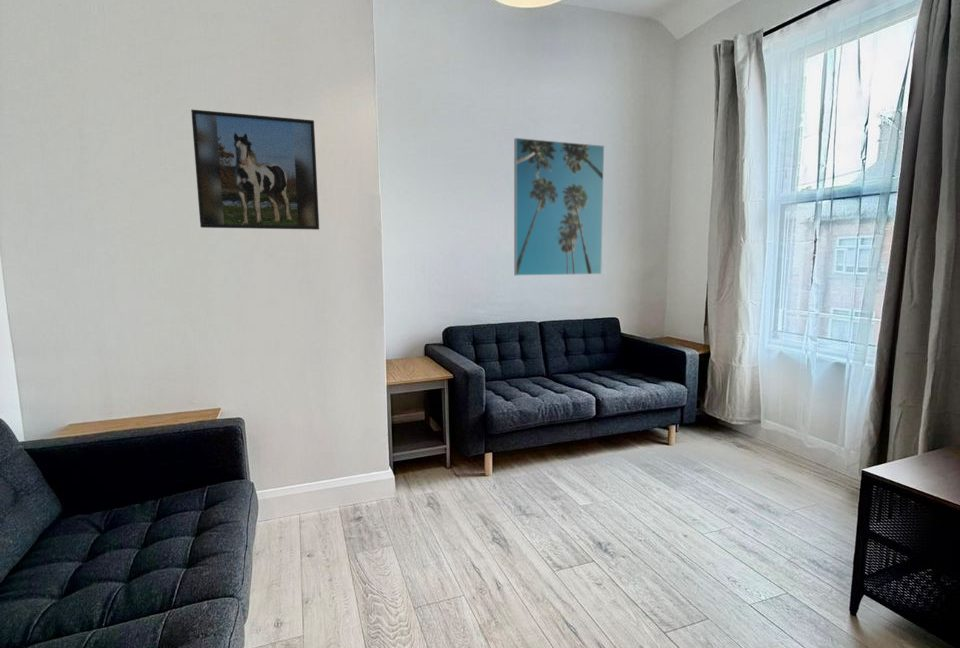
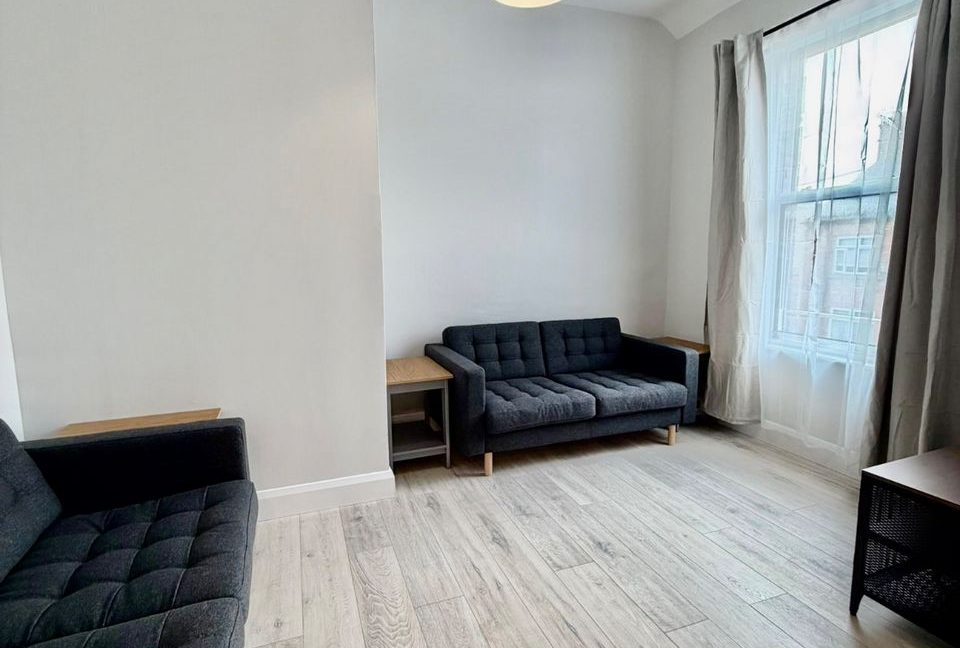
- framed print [513,137,605,276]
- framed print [190,109,320,231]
